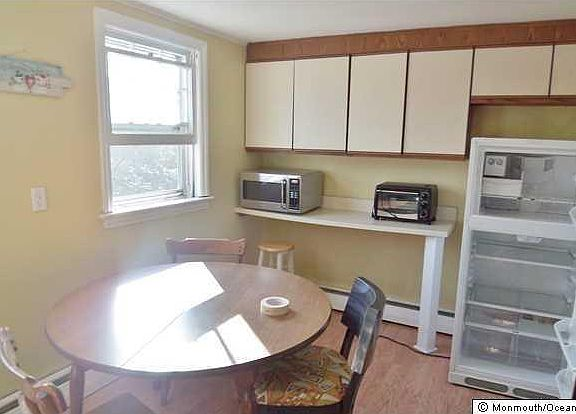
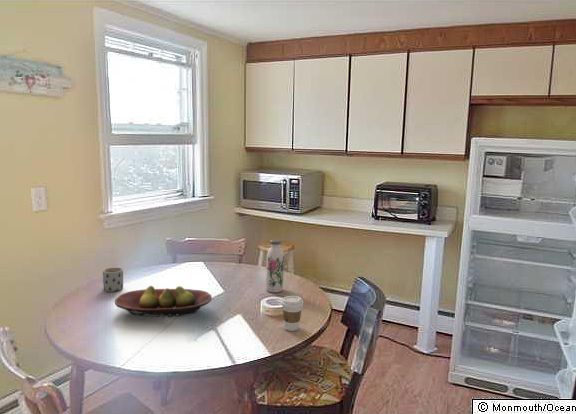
+ coffee cup [280,295,305,332]
+ mug [102,266,124,292]
+ fruit bowl [114,285,213,318]
+ water bottle [265,238,285,293]
